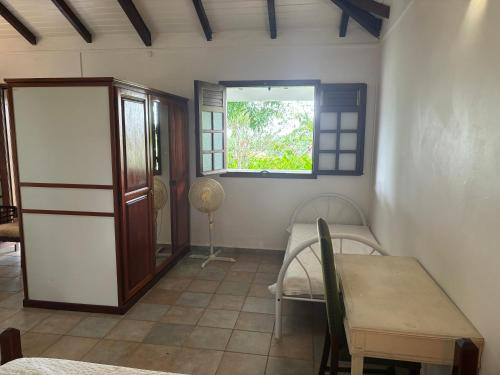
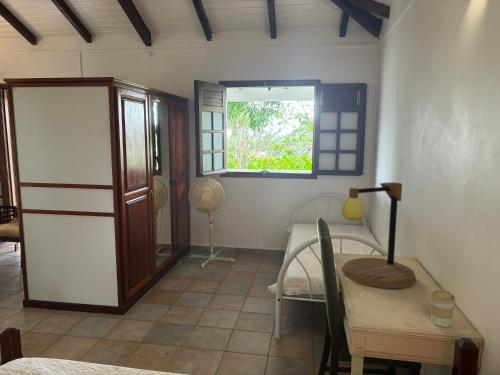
+ coffee cup [429,289,456,328]
+ table lamp [341,181,417,289]
